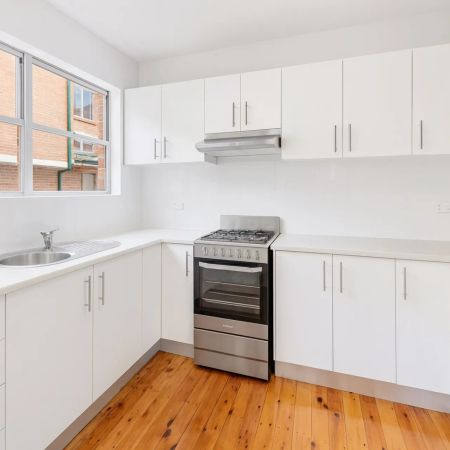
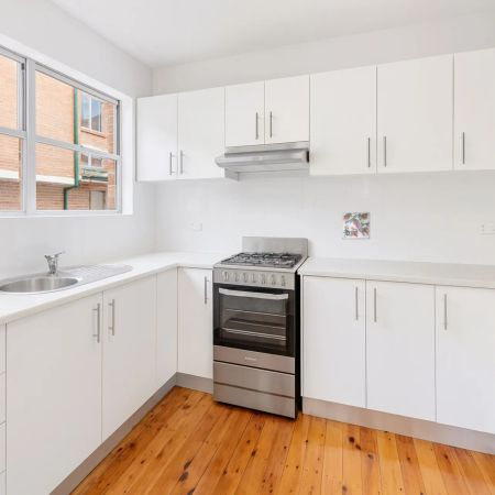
+ decorative tile [341,211,371,240]
